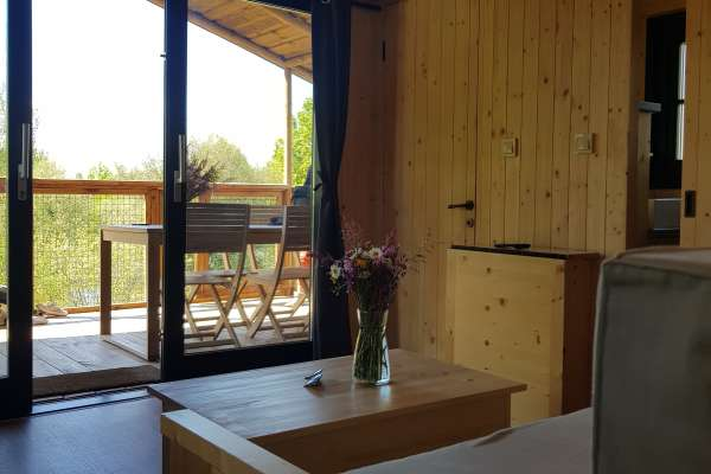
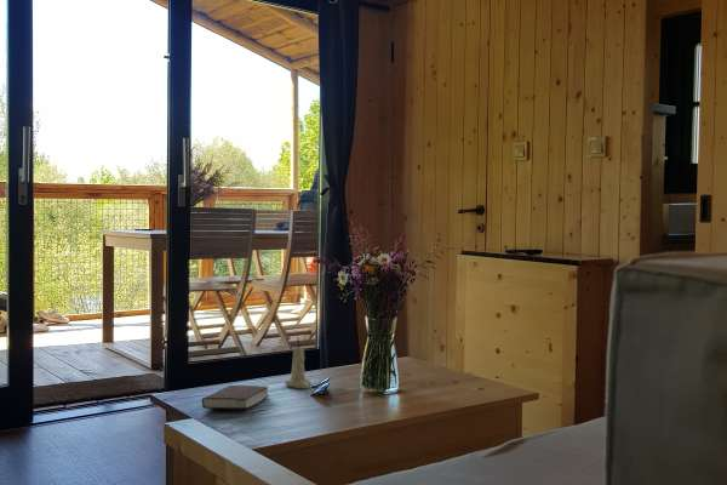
+ book [201,384,270,410]
+ candle [284,336,313,389]
